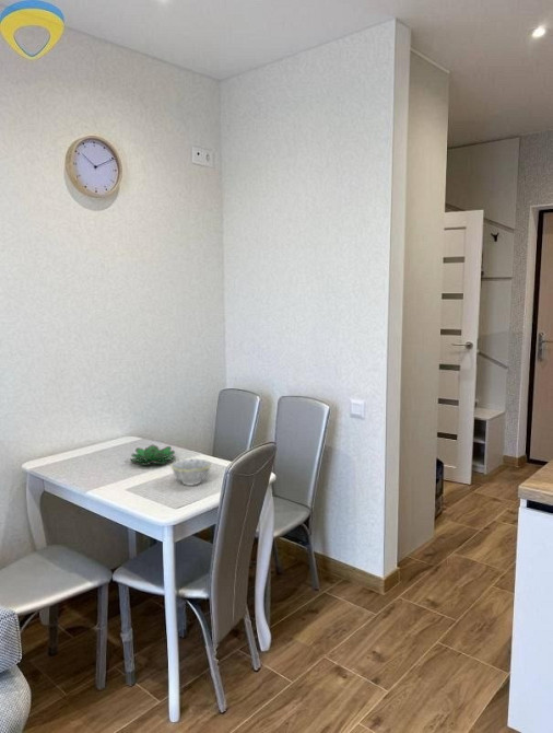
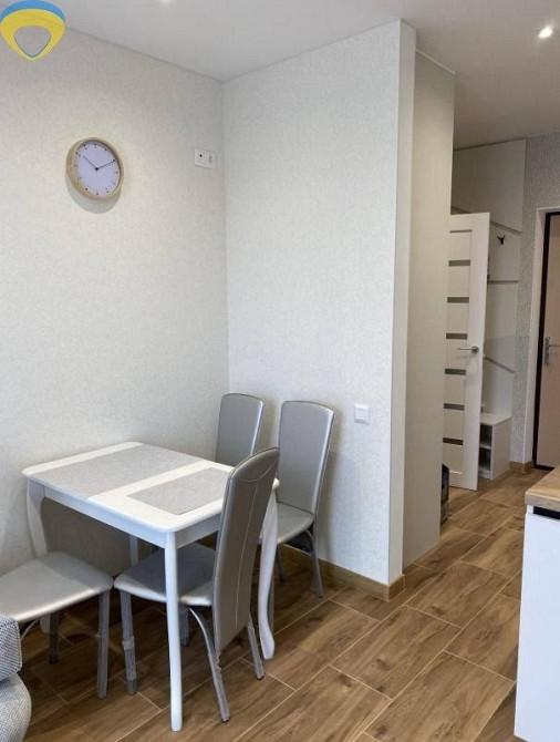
- succulent plant [129,444,177,466]
- bowl [169,458,213,487]
